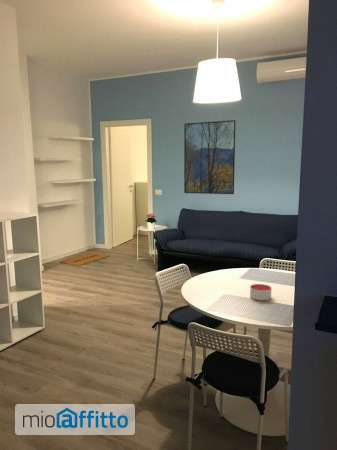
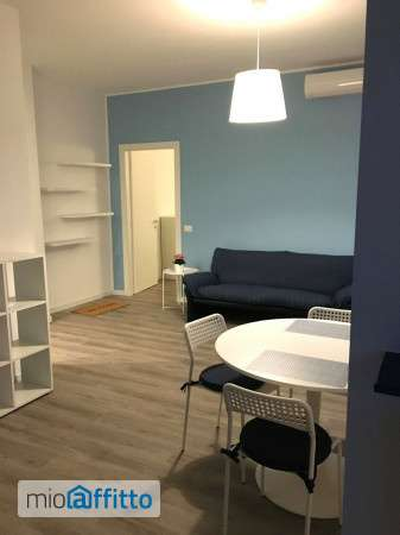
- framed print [183,119,237,195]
- candle [249,283,272,301]
